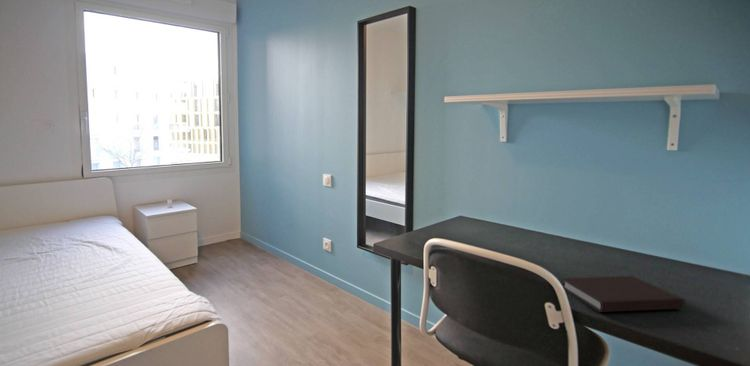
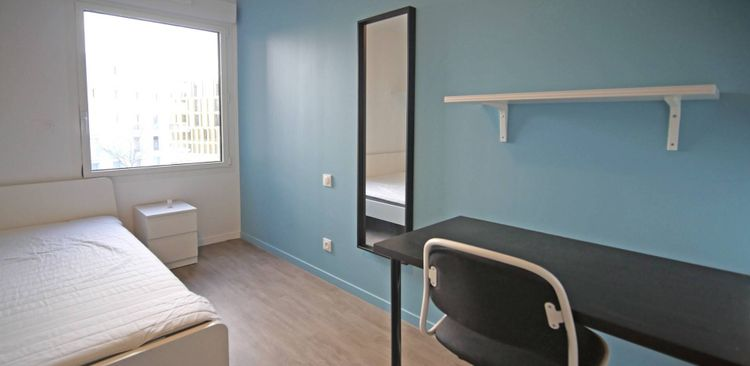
- notebook [559,275,686,313]
